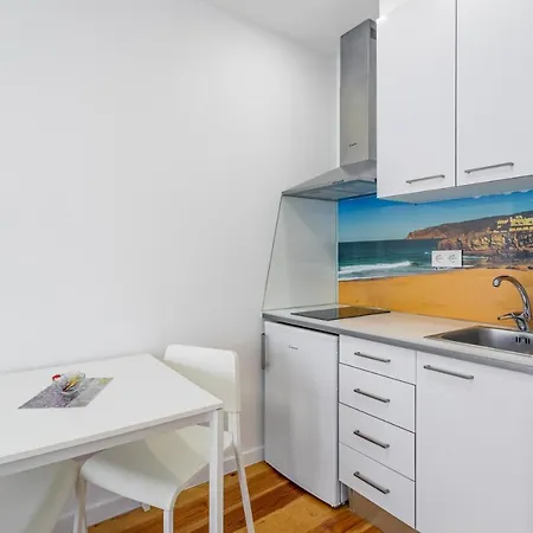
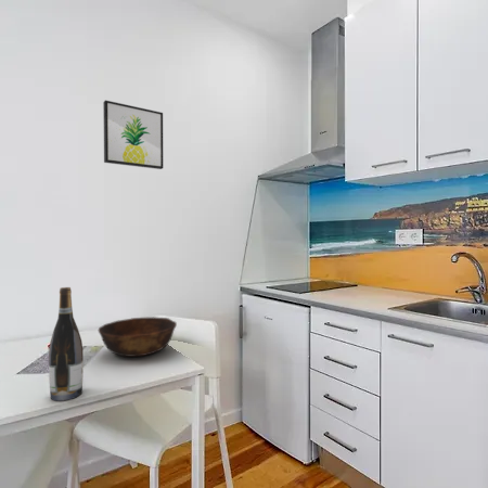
+ wall art [102,100,164,170]
+ bowl [98,316,178,358]
+ wine bottle [48,286,85,402]
